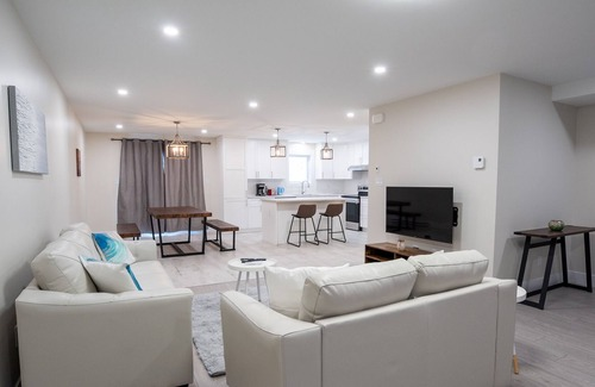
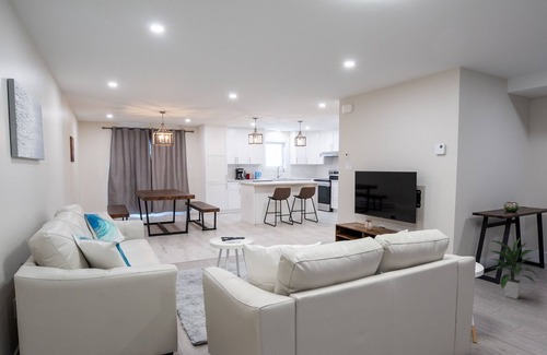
+ indoor plant [486,238,539,299]
